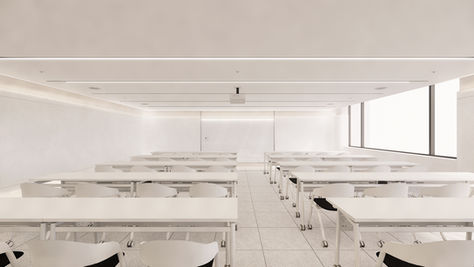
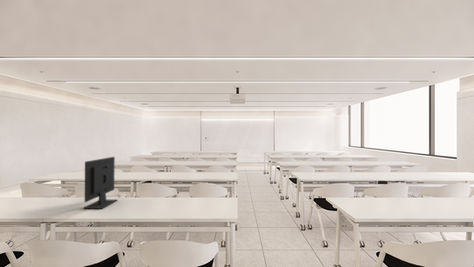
+ computer monitor [83,156,118,210]
